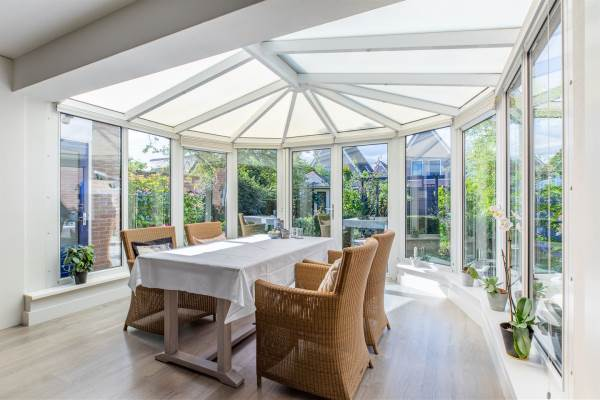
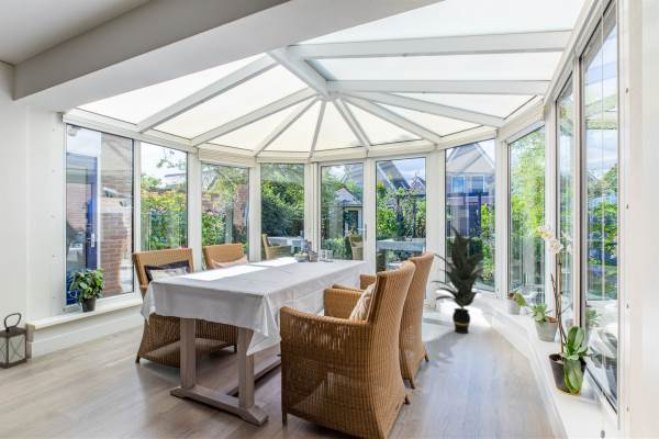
+ lantern [0,312,29,370]
+ indoor plant [422,225,495,335]
